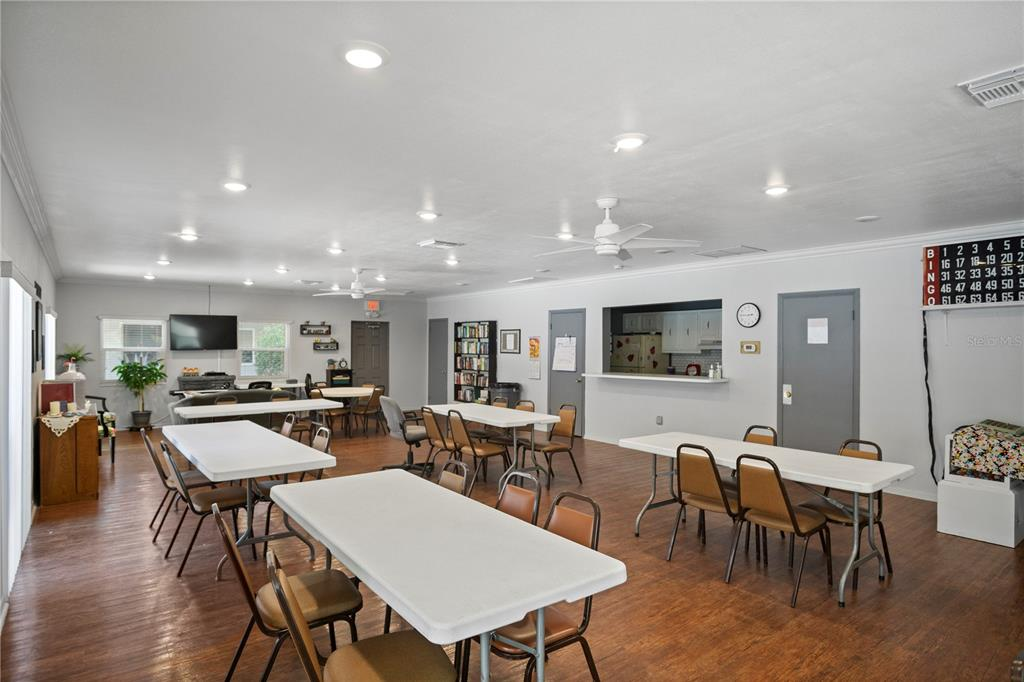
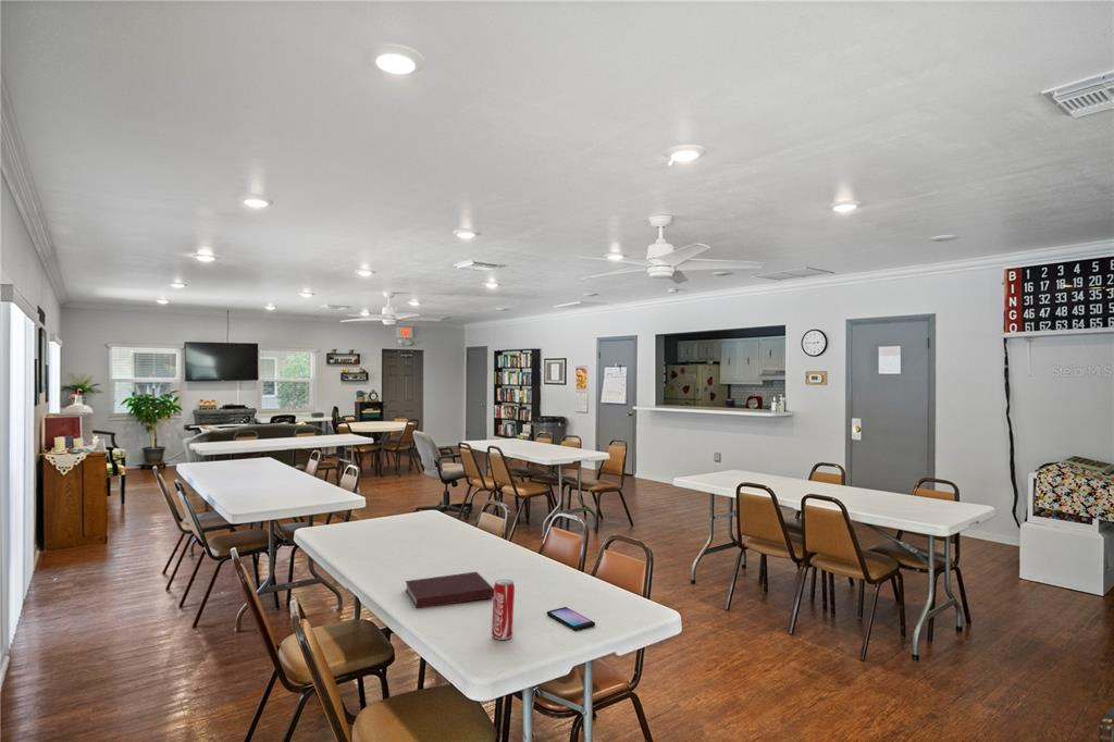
+ beverage can [491,579,516,641]
+ notebook [405,571,494,609]
+ smartphone [546,606,596,632]
